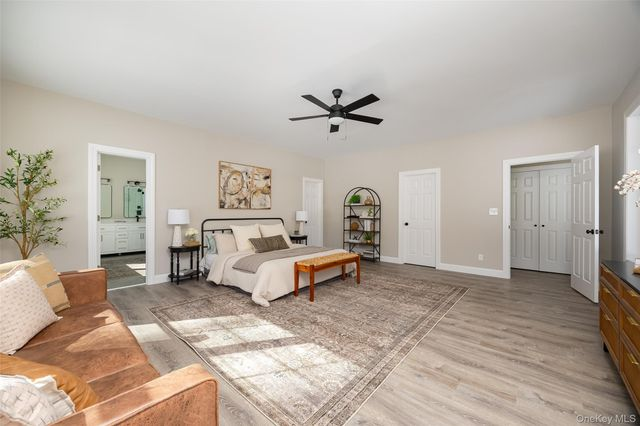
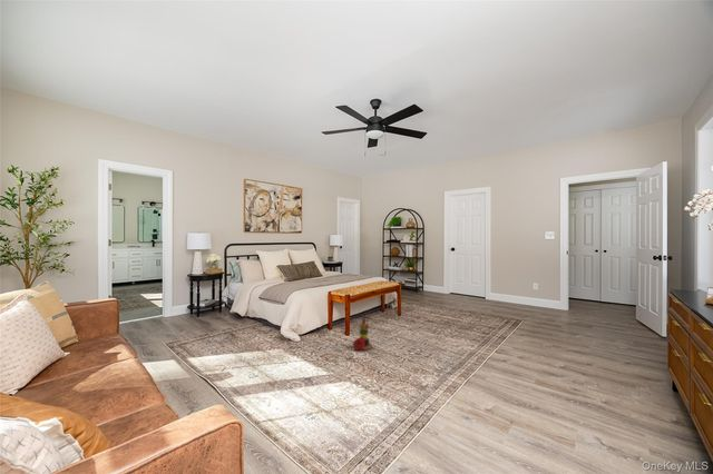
+ stacking toy [352,316,374,352]
